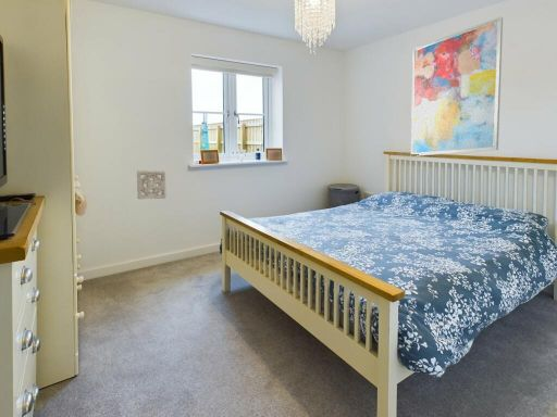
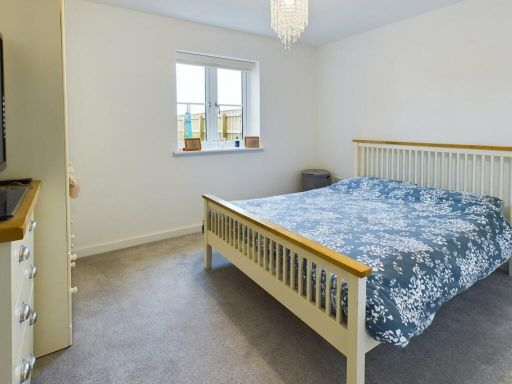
- wall ornament [136,169,166,200]
- wall art [410,15,504,156]
